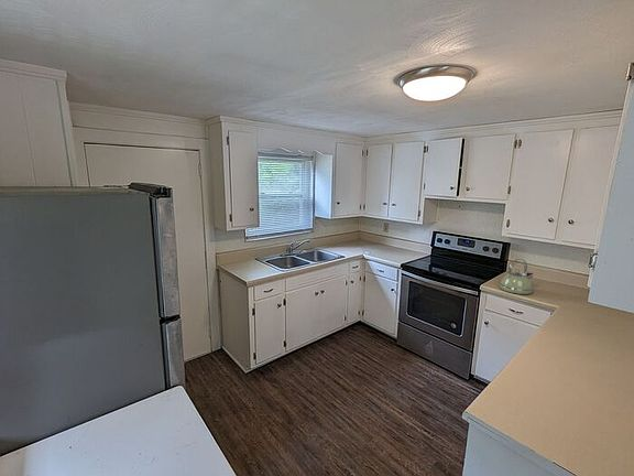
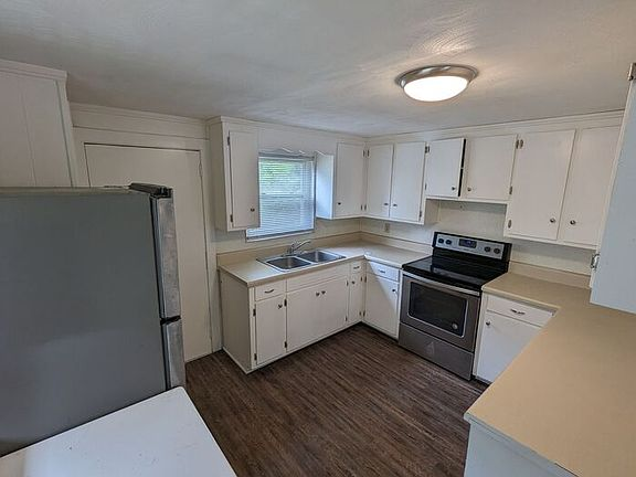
- kettle [498,258,535,295]
